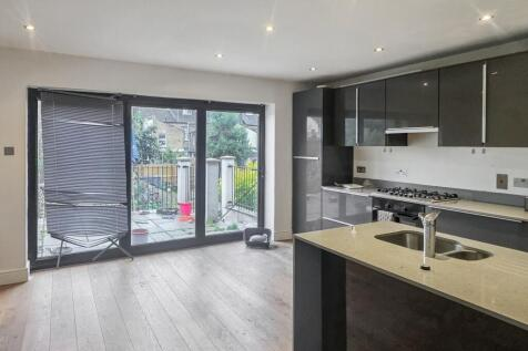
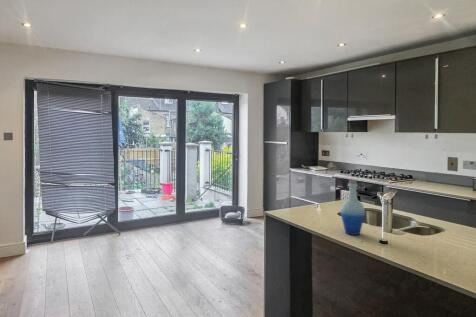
+ bottle [340,179,366,236]
